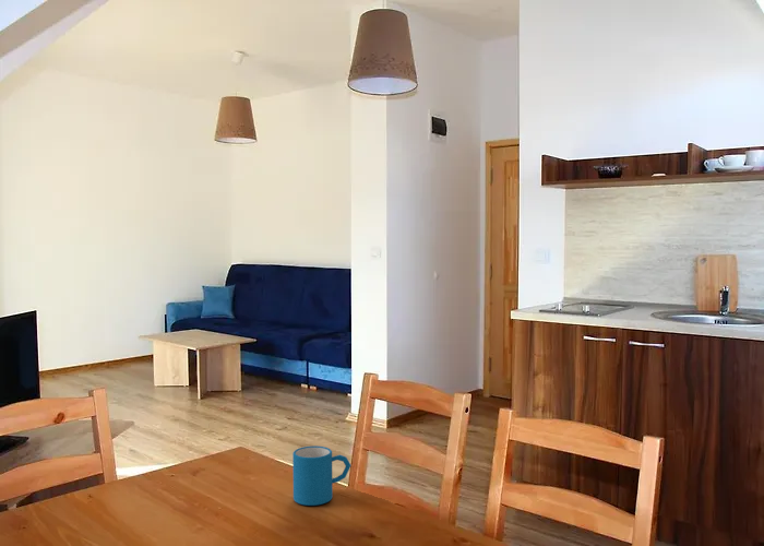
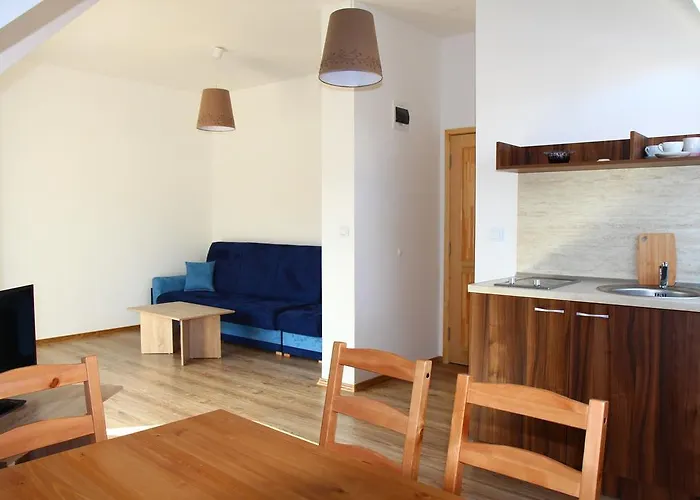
- mug [291,444,351,507]
